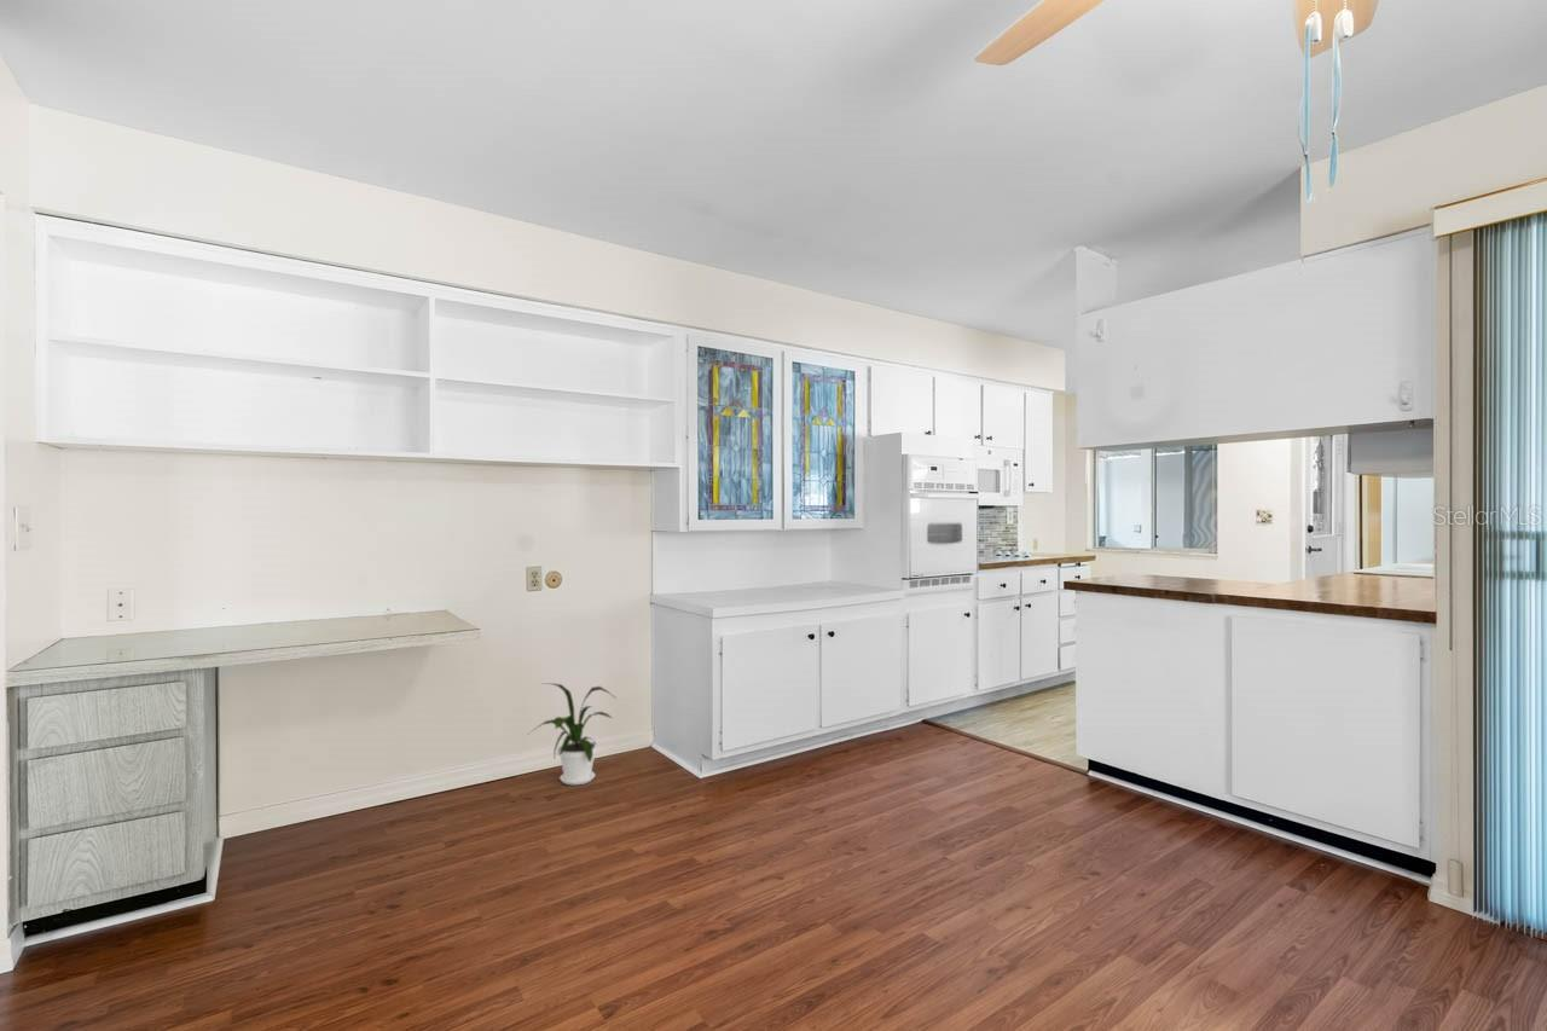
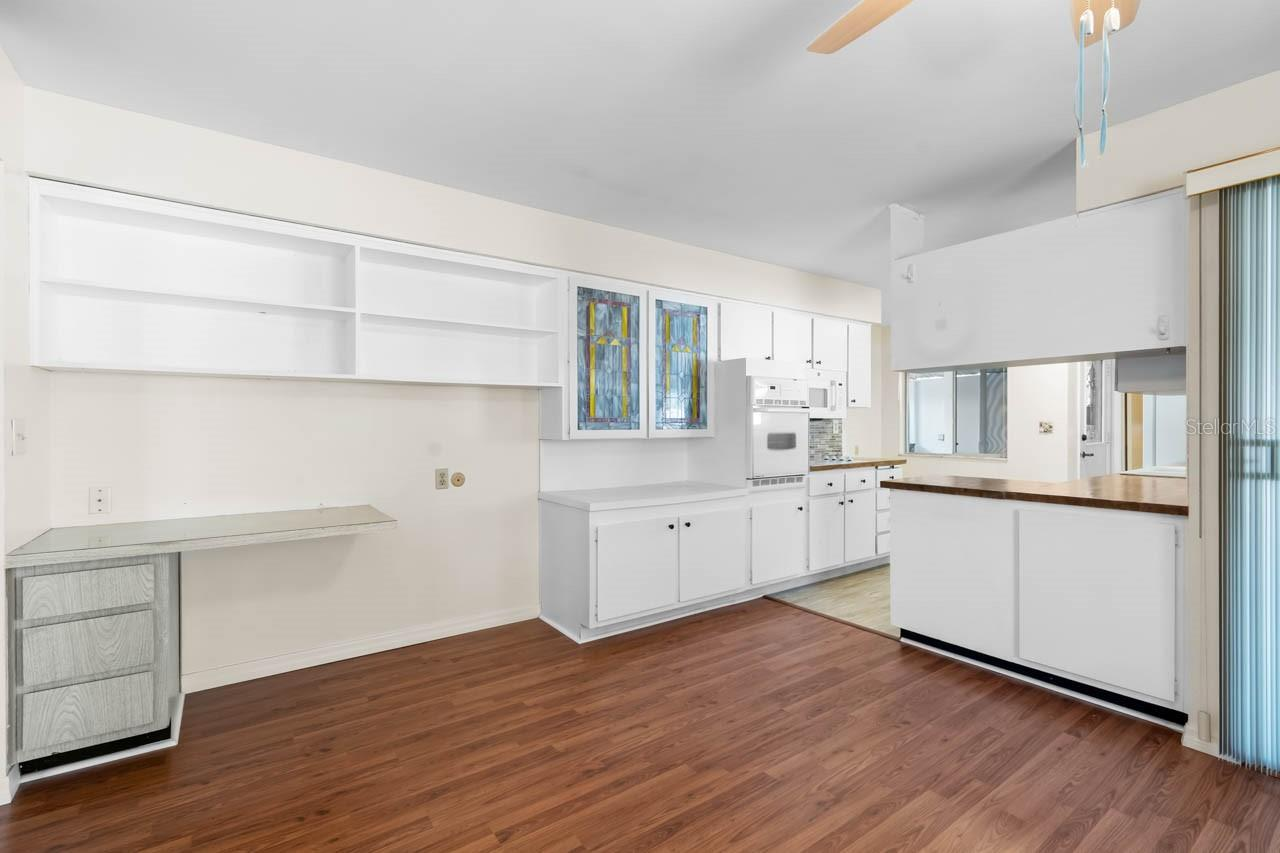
- house plant [528,682,618,786]
